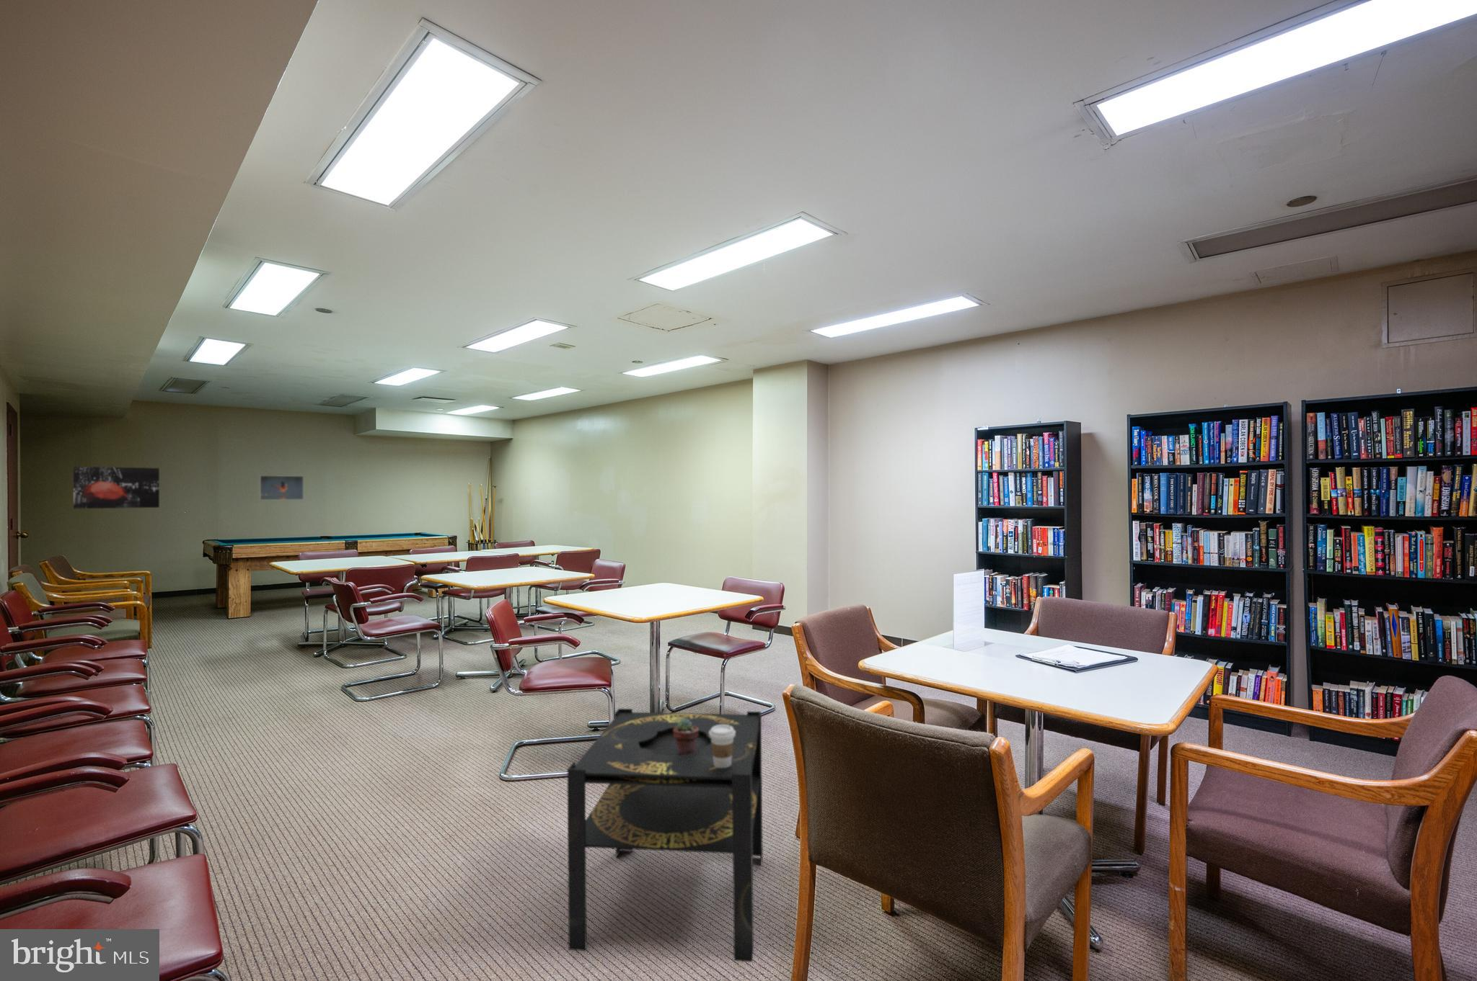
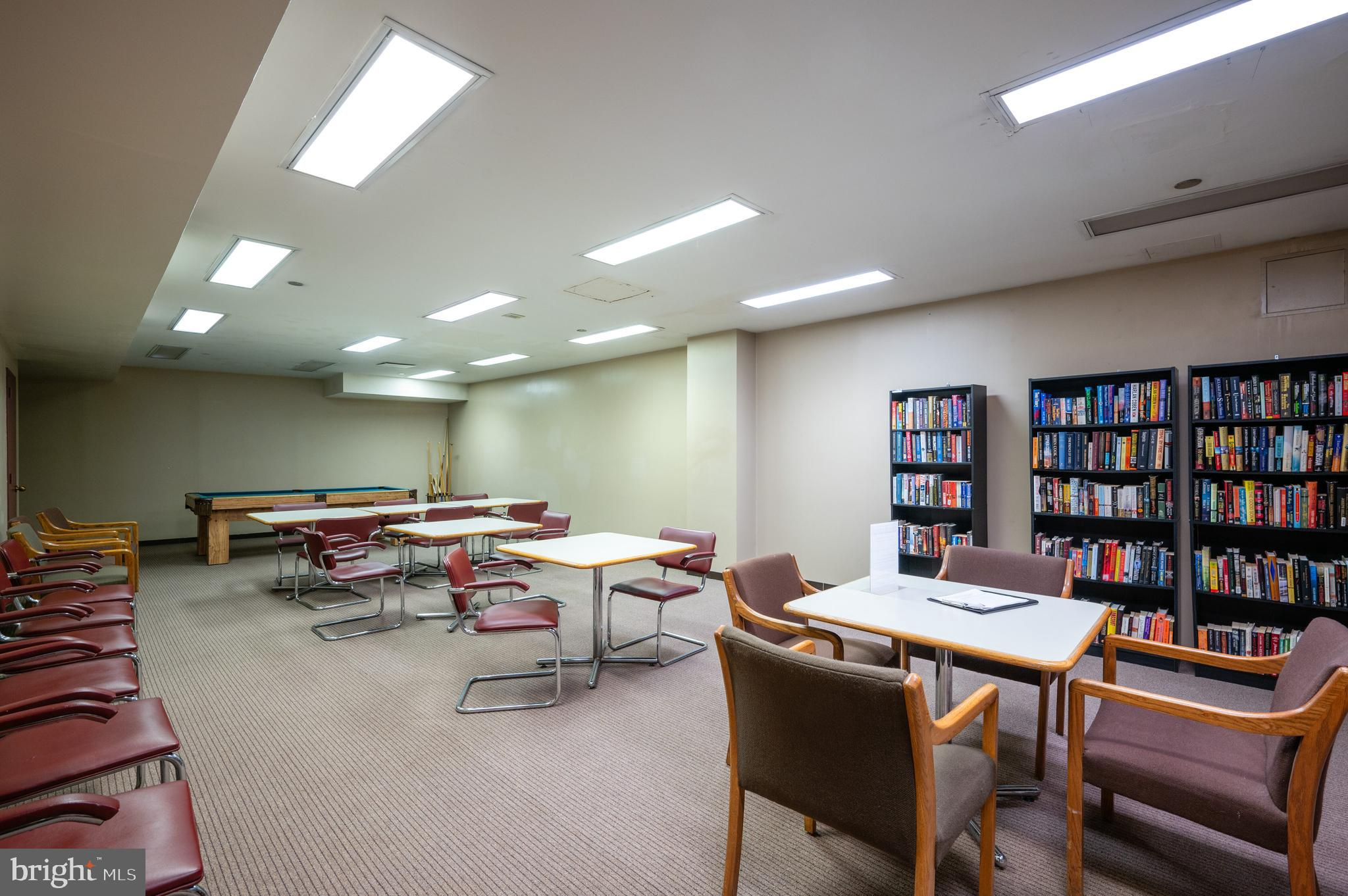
- wall art [72,466,160,509]
- side table [566,708,764,962]
- potted succulent [674,719,698,754]
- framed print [259,475,305,500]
- coffee cup [709,725,735,768]
